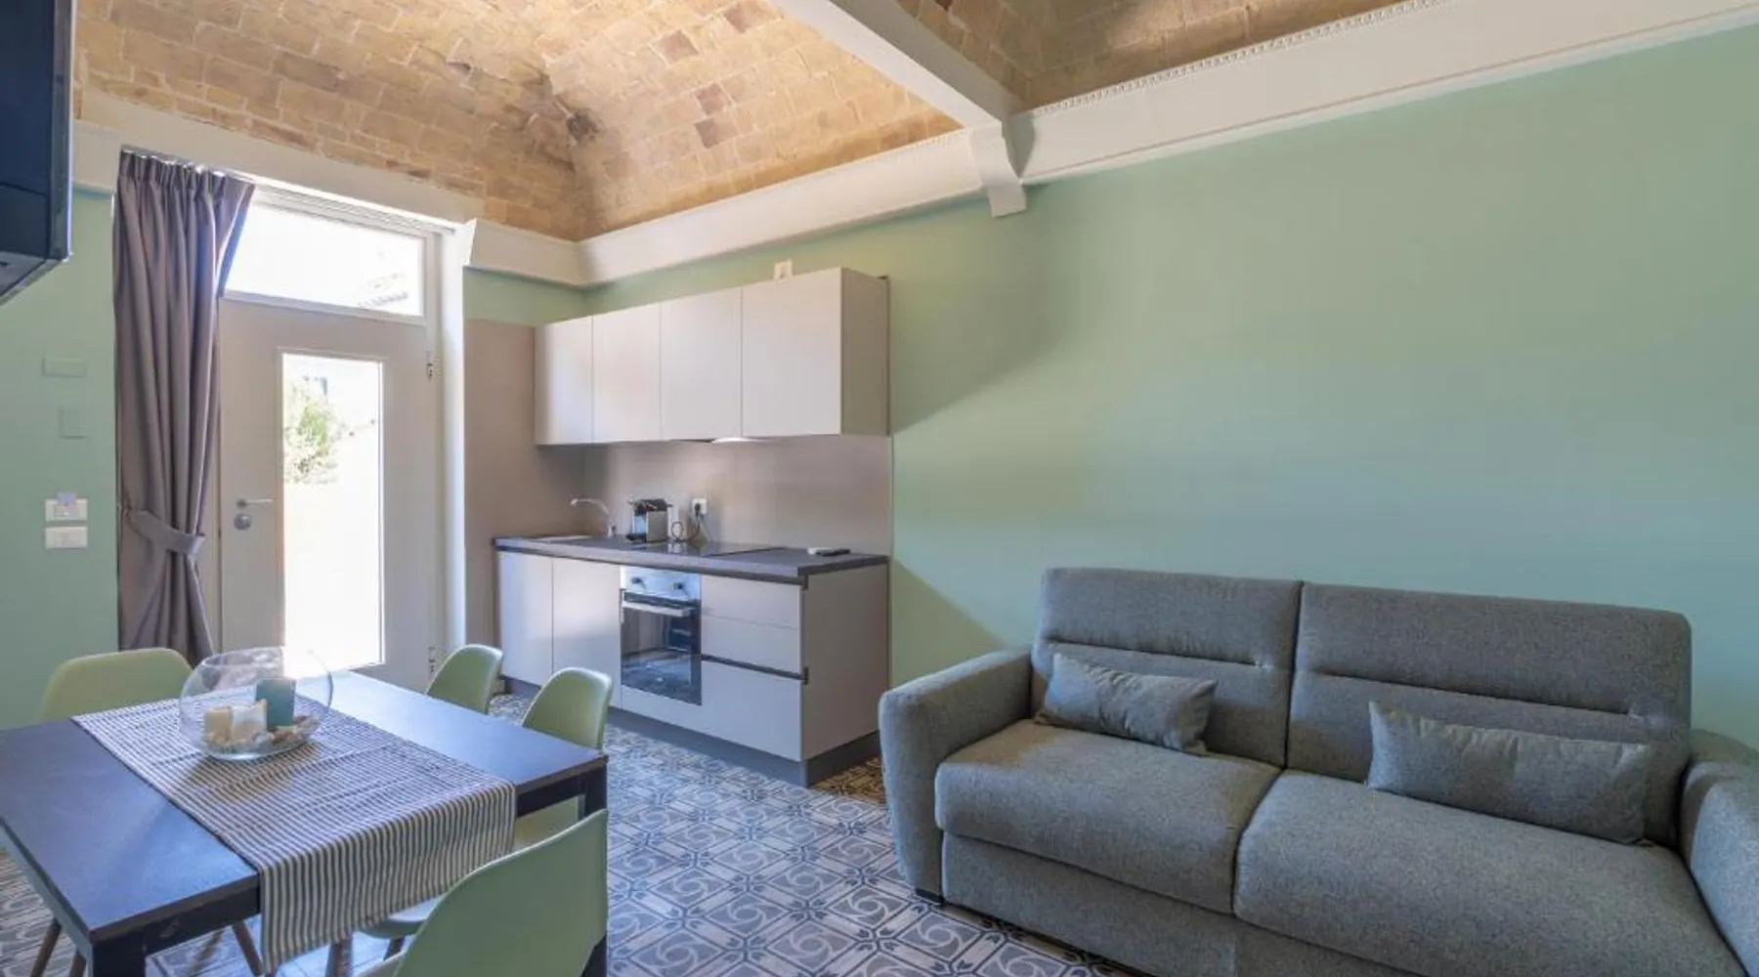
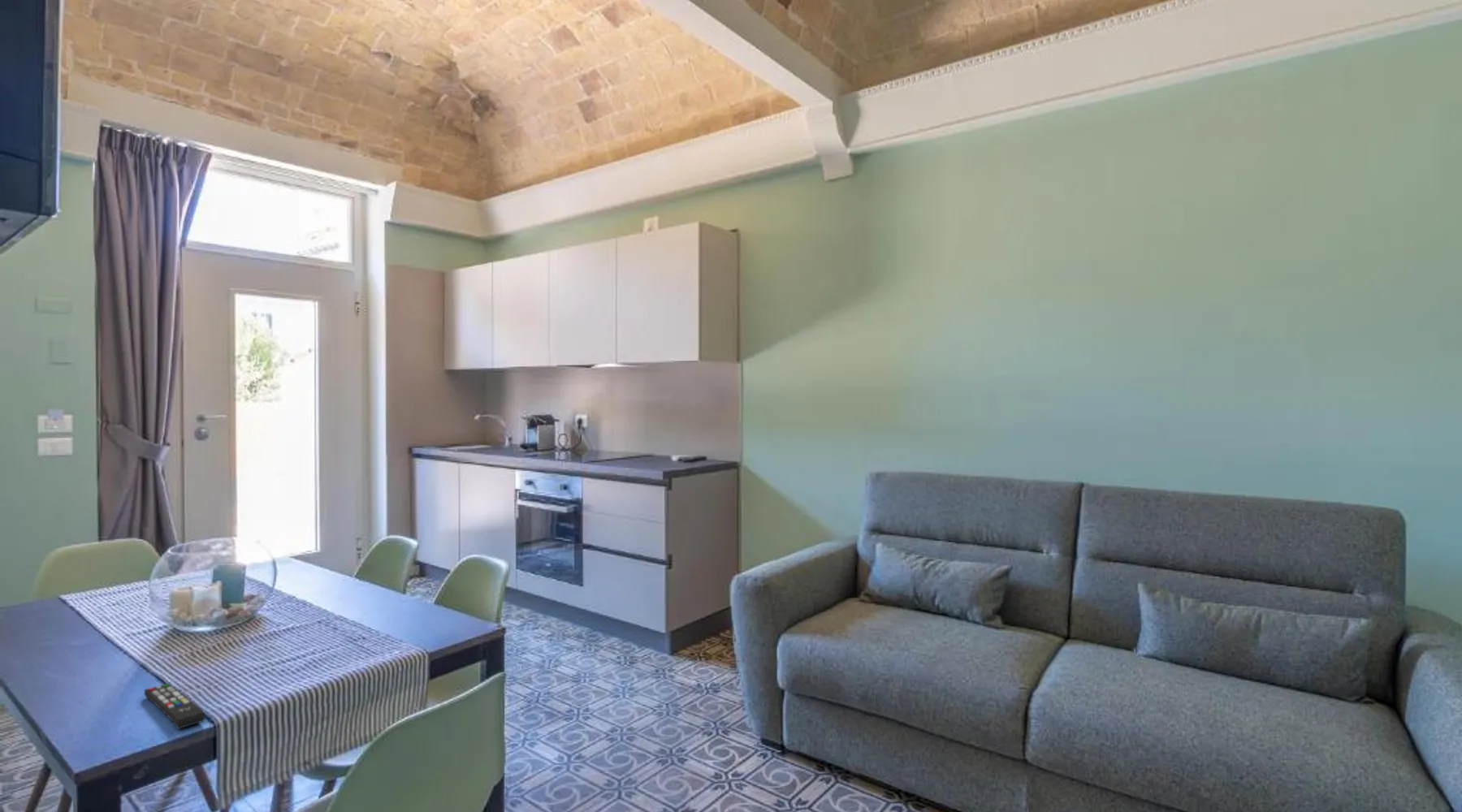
+ remote control [144,683,205,730]
